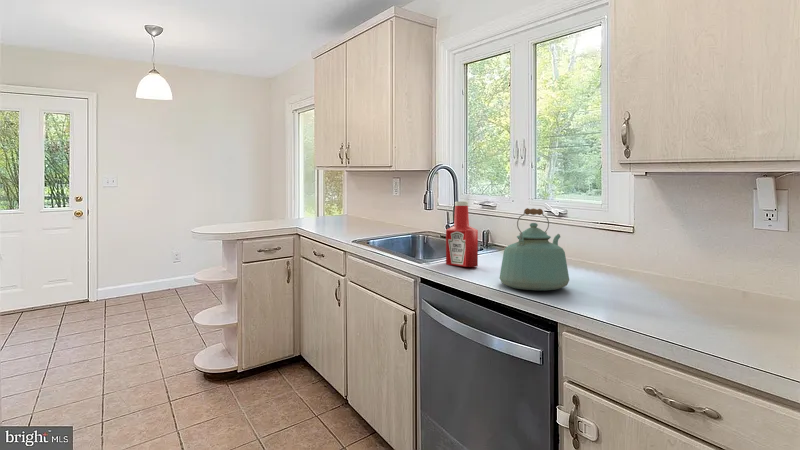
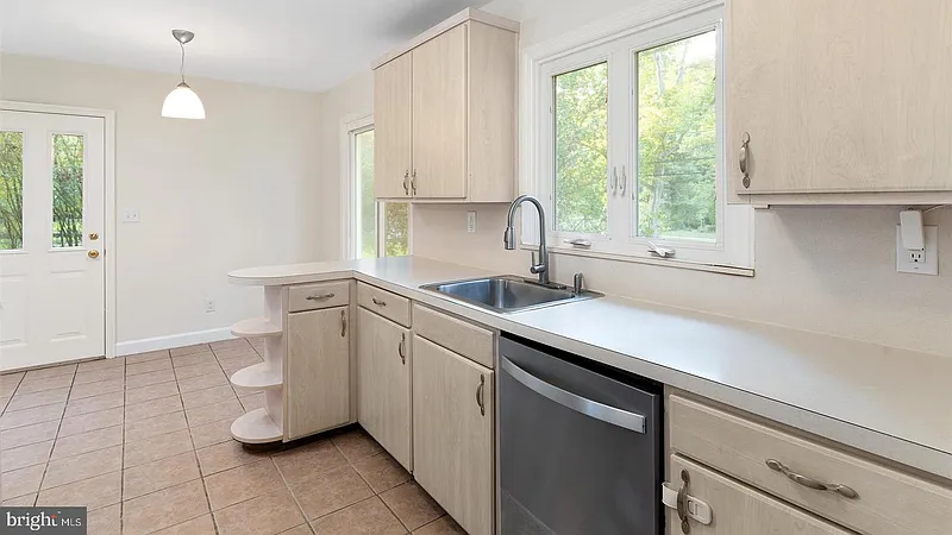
- kettle [499,207,570,291]
- soap bottle [445,201,479,268]
